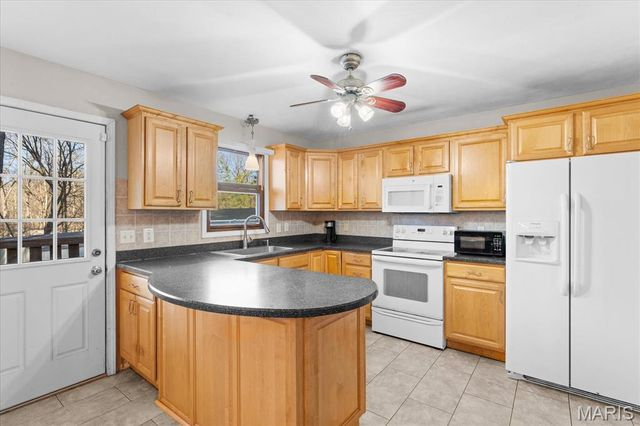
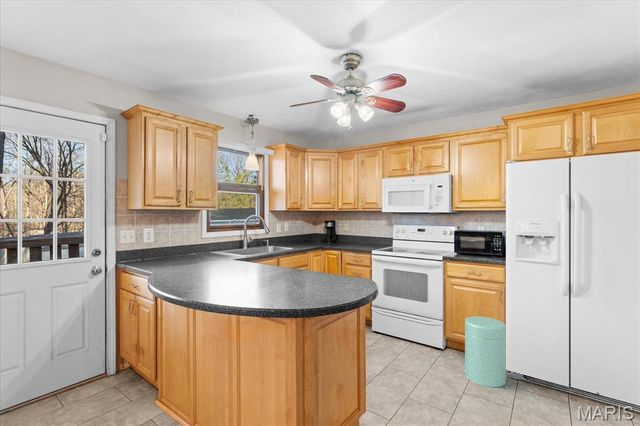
+ trash can [464,315,507,388]
